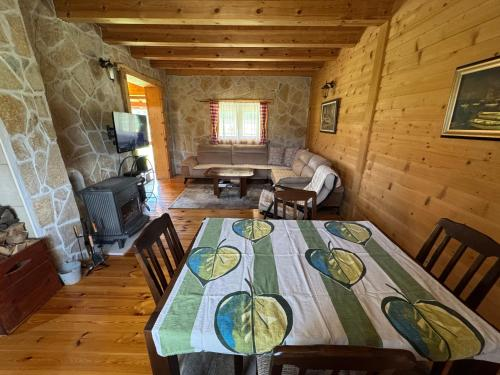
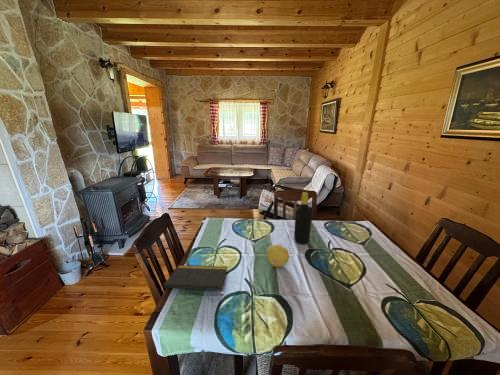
+ bottle [293,191,313,245]
+ fruit [266,244,290,268]
+ notepad [162,264,228,297]
